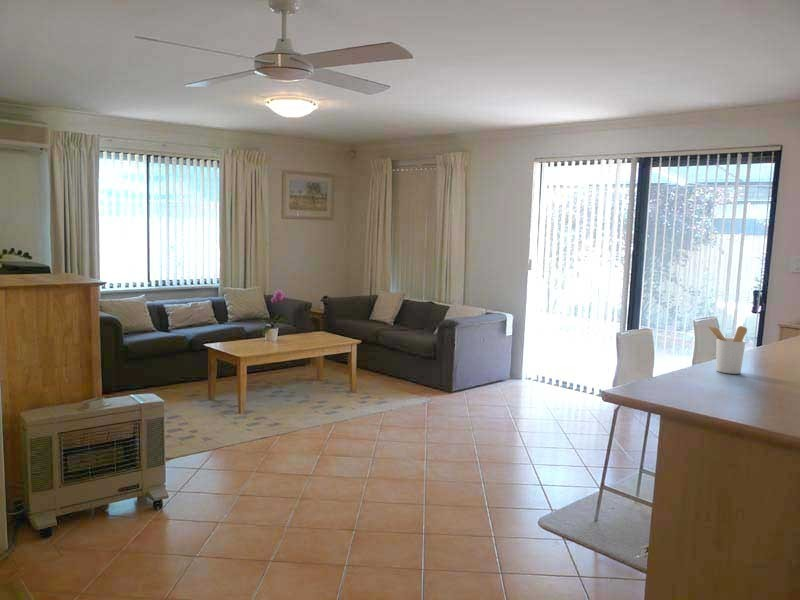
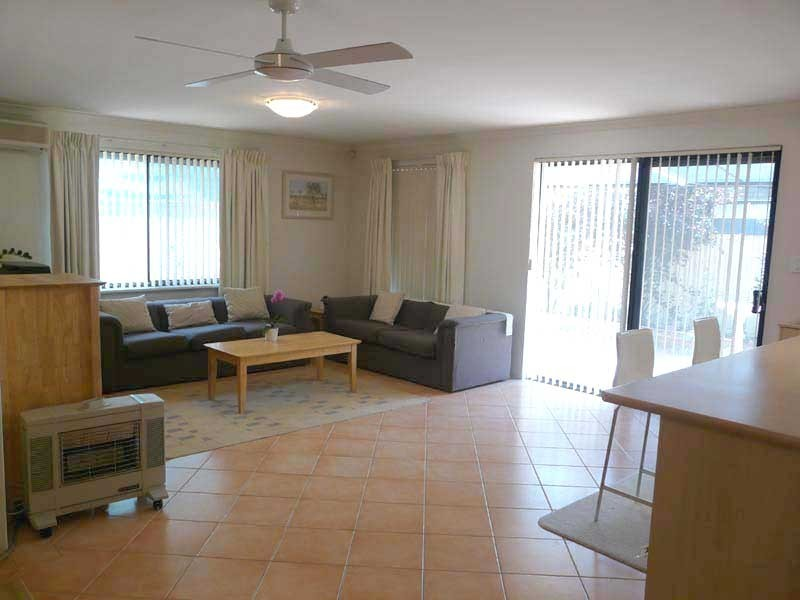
- utensil holder [706,324,748,375]
